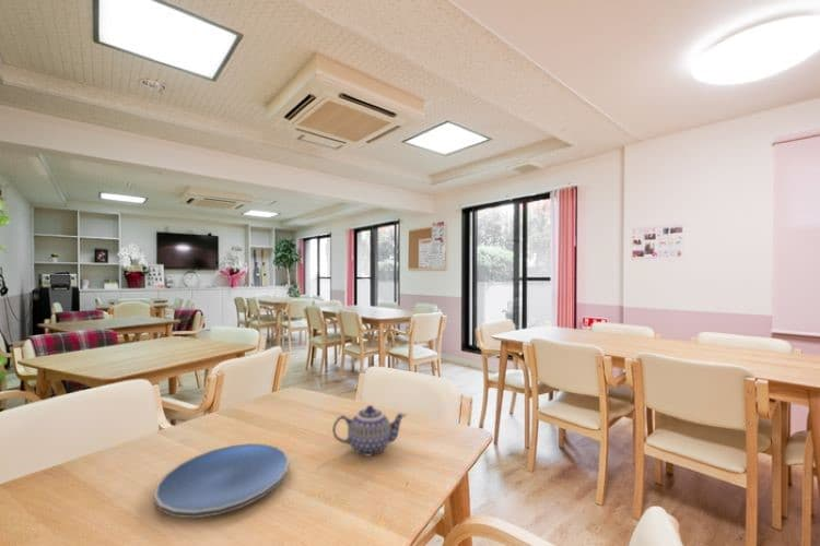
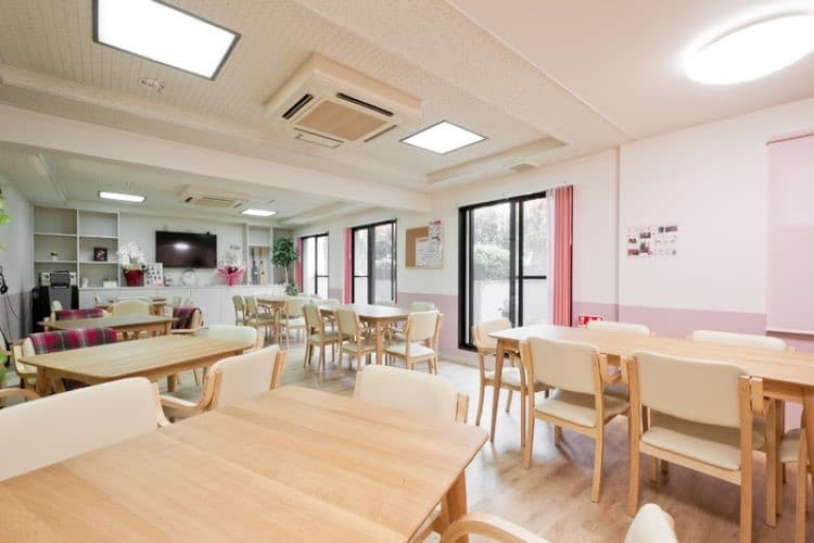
- plate [153,442,290,519]
- teapot [331,404,407,456]
